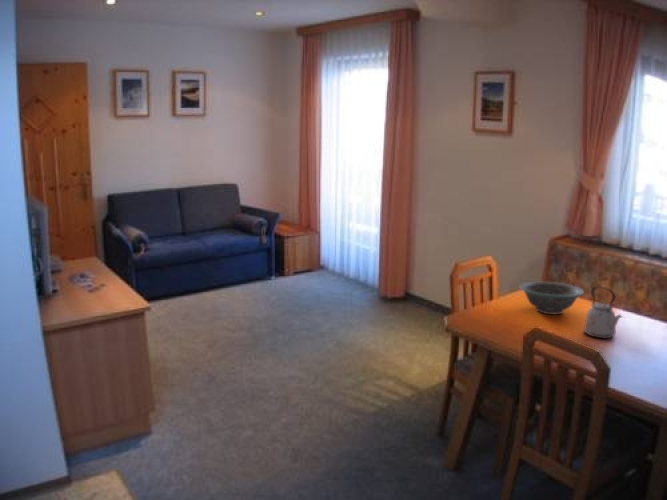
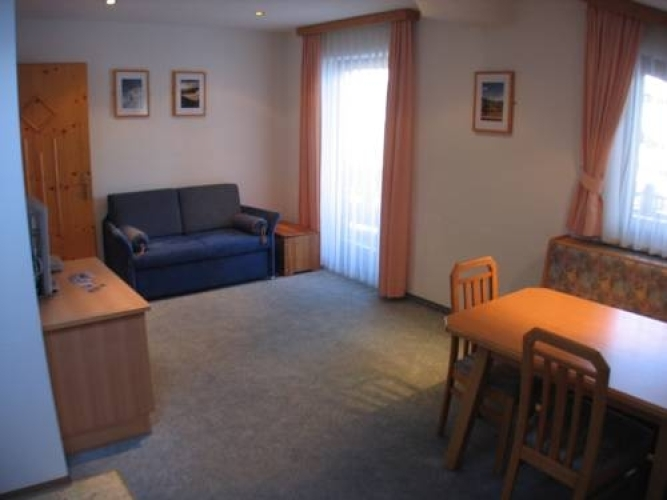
- decorative bowl [518,281,585,315]
- kettle [583,285,623,339]
